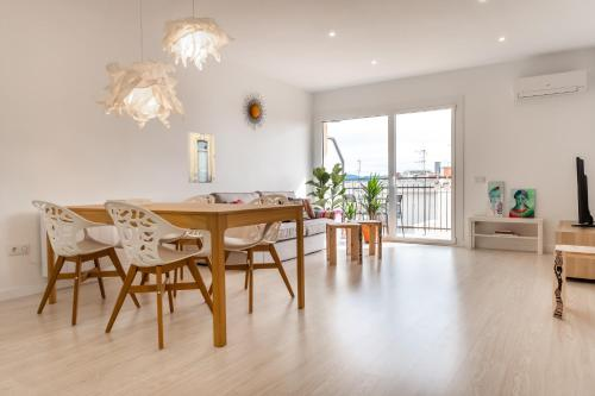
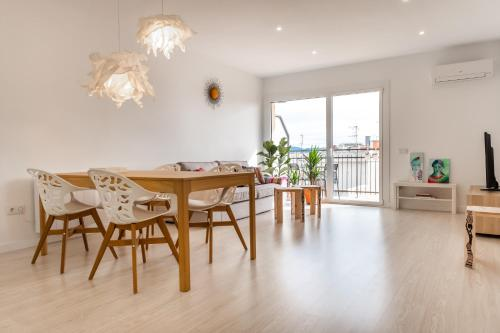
- wall art [187,131,217,184]
